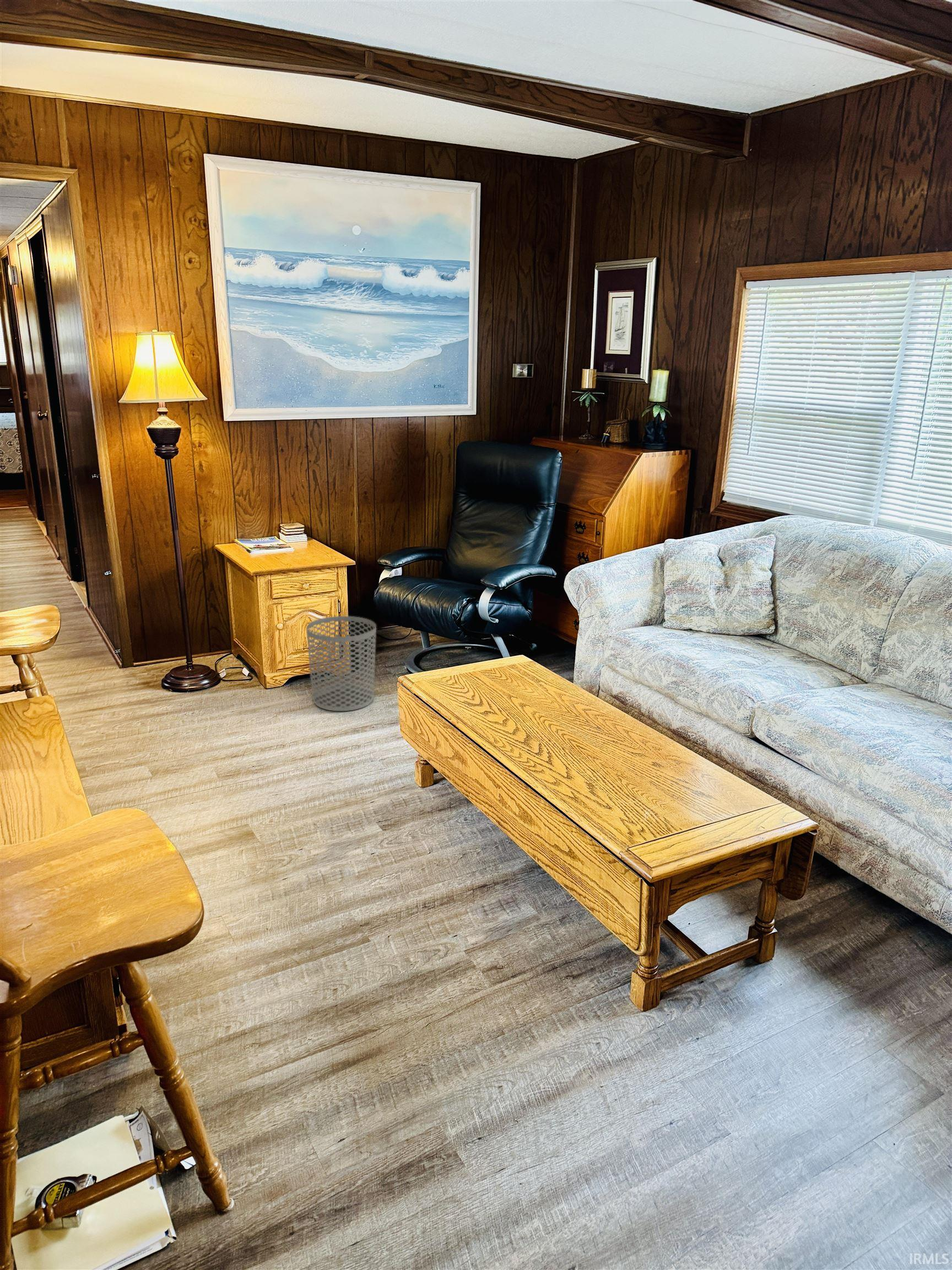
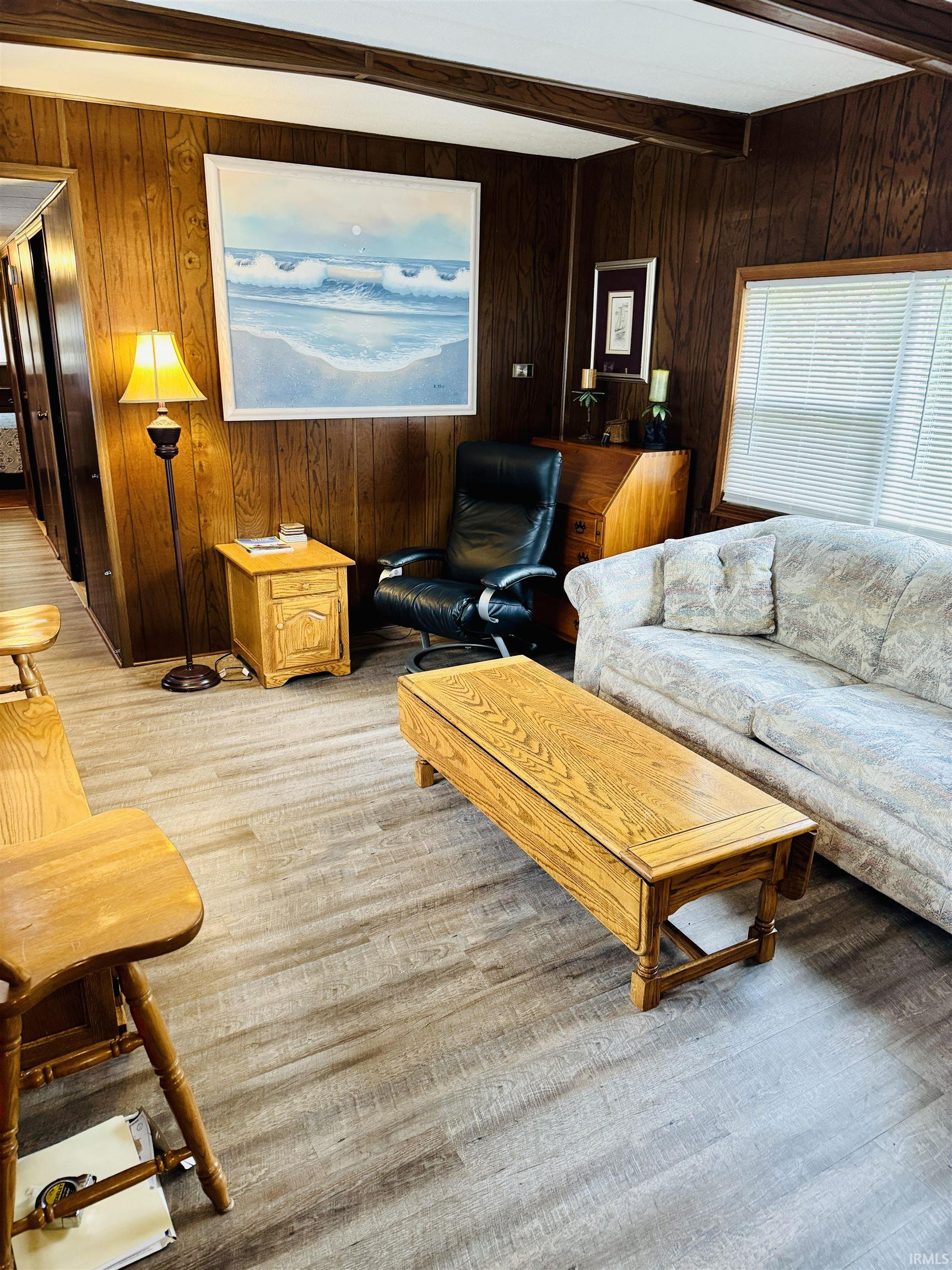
- waste bin [306,616,377,712]
